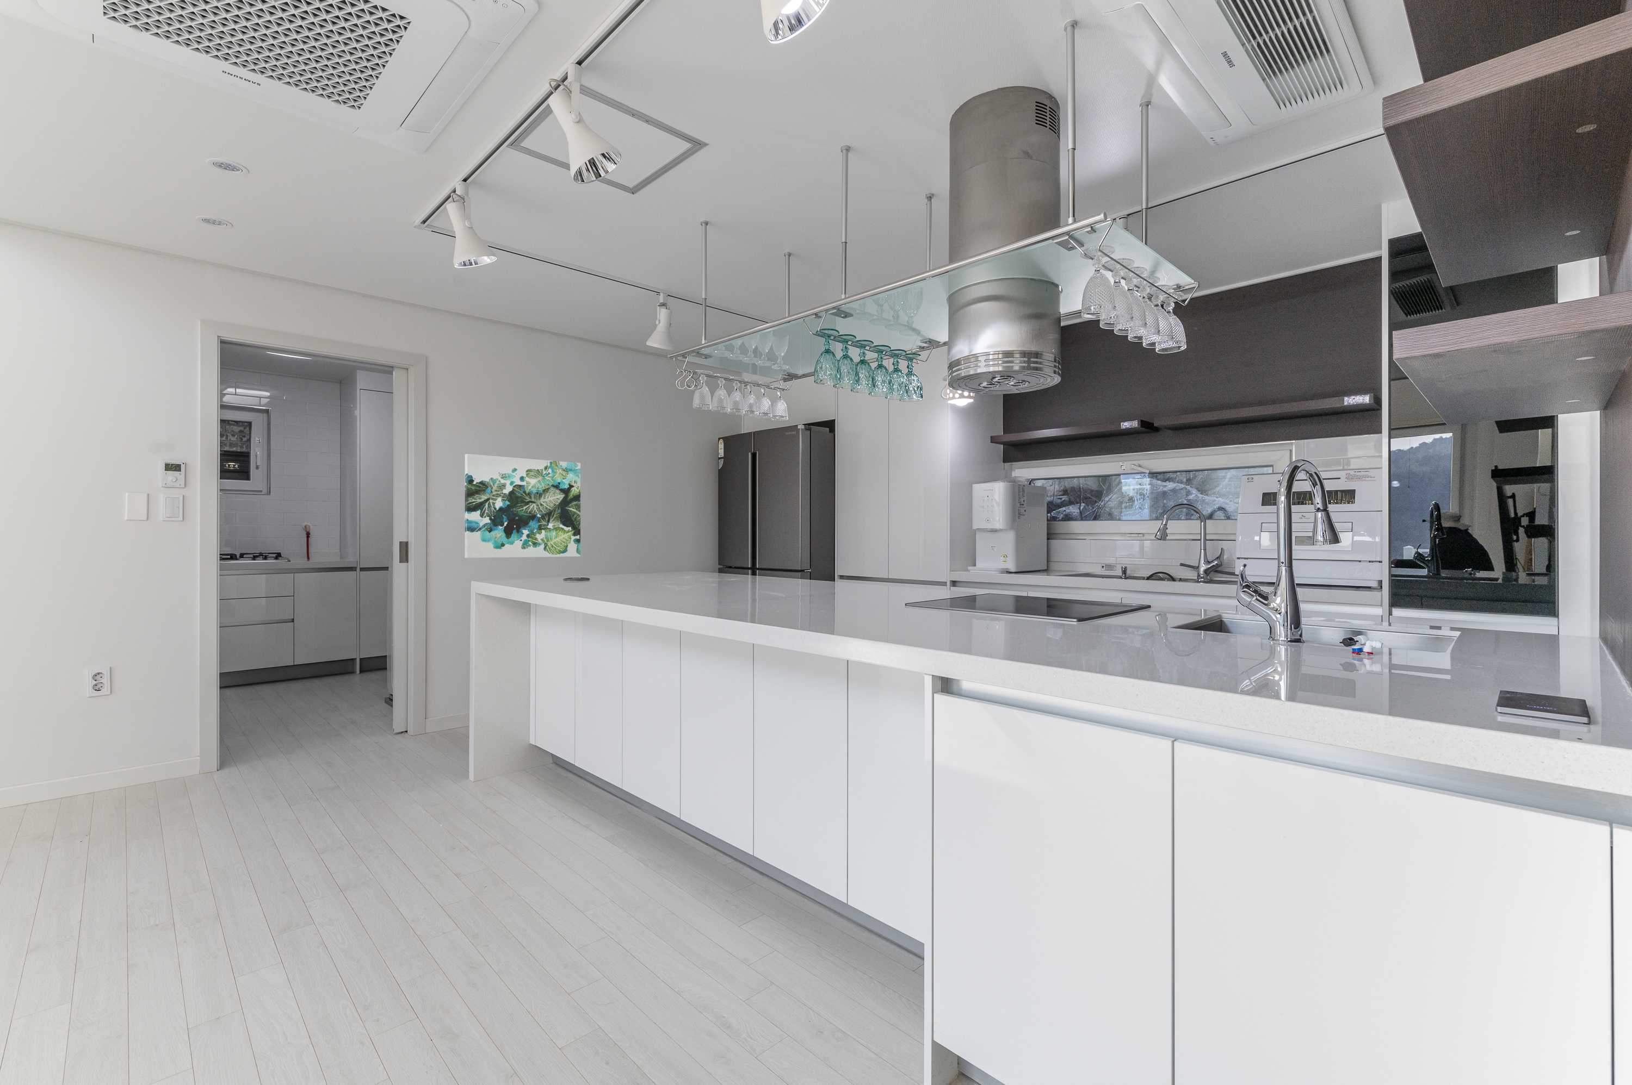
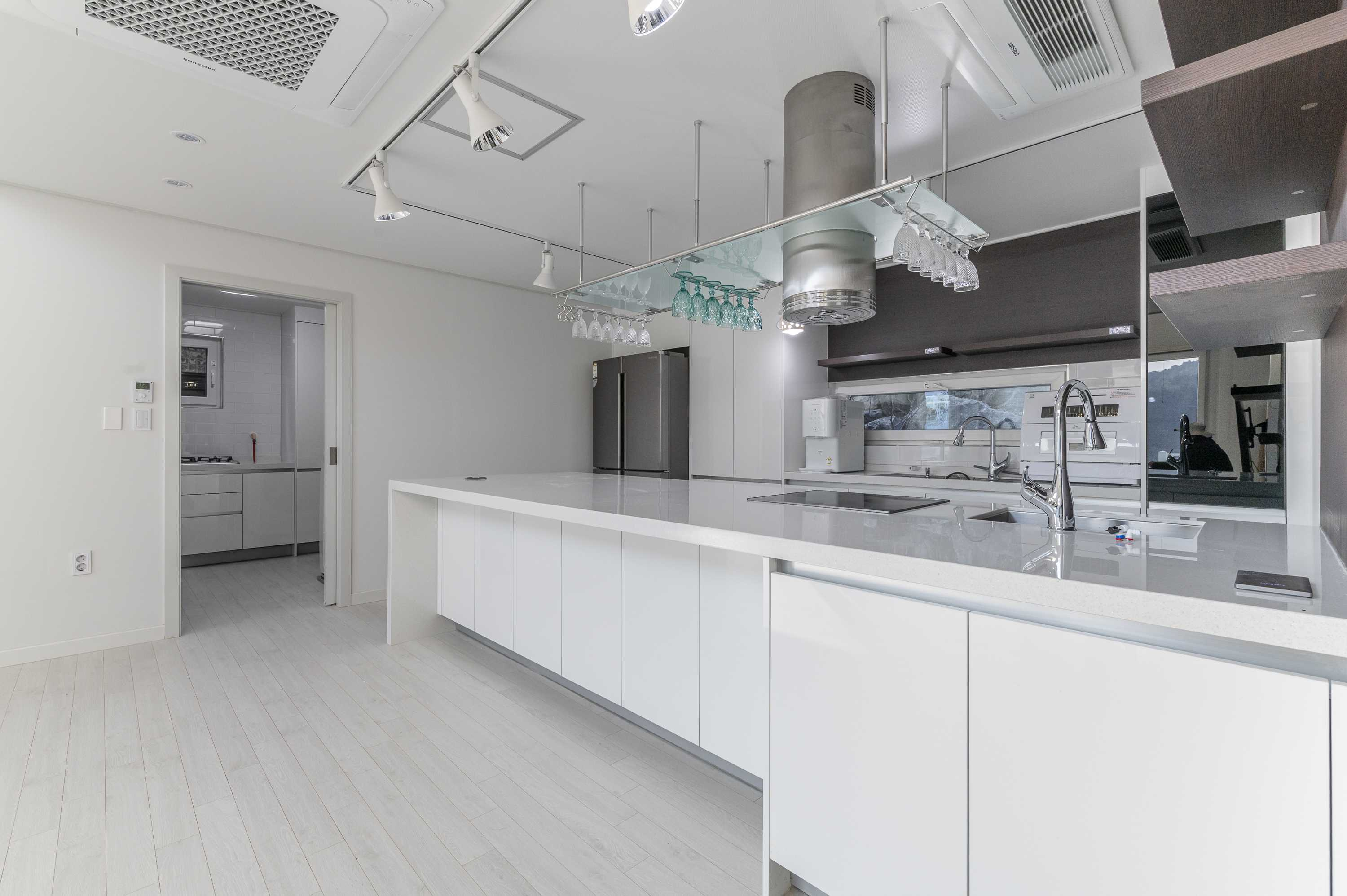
- wall art [464,453,582,558]
